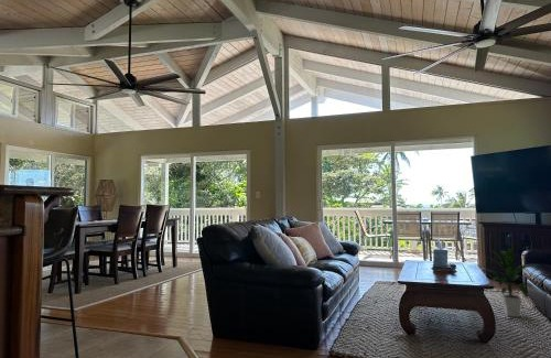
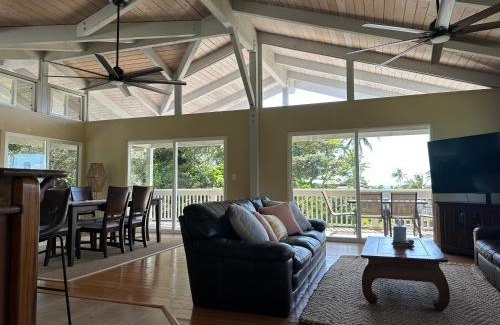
- indoor plant [486,246,540,318]
